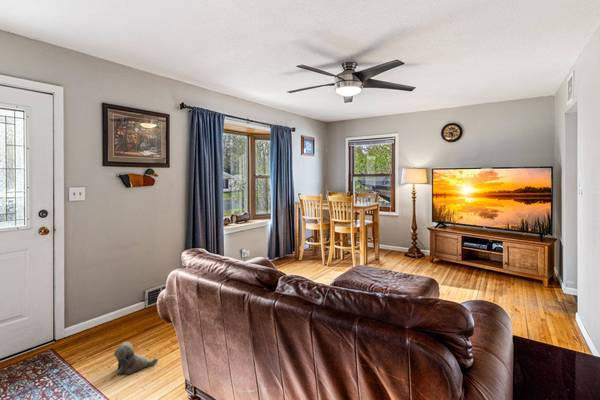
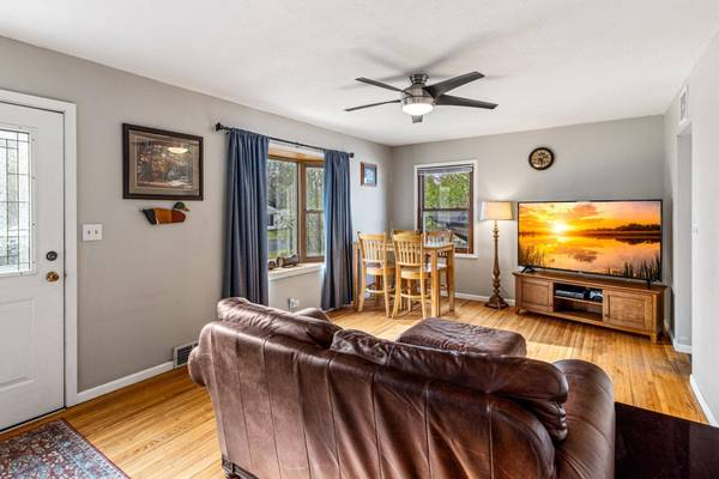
- plush toy [113,341,159,375]
